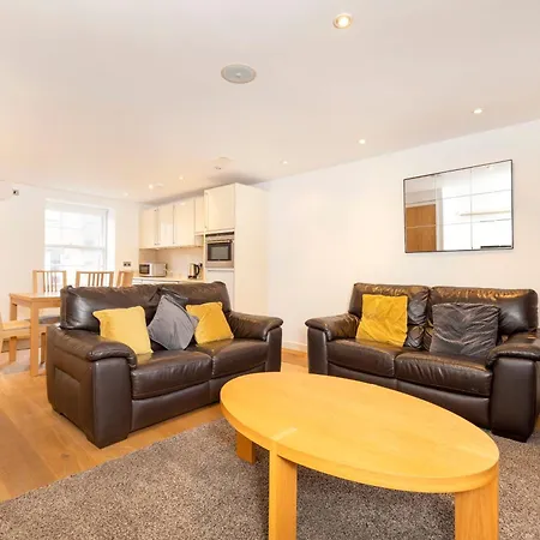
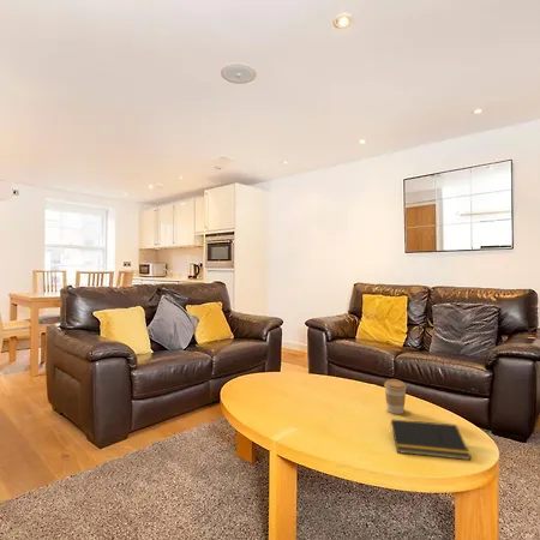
+ notepad [389,418,473,461]
+ coffee cup [383,378,408,415]
